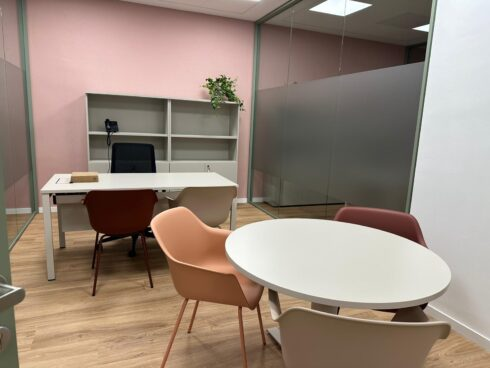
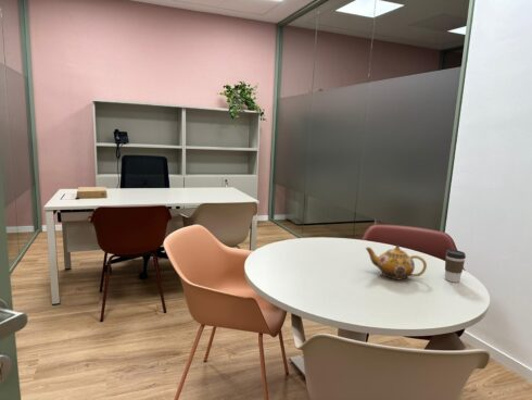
+ coffee cup [444,249,467,284]
+ teapot [365,243,428,280]
